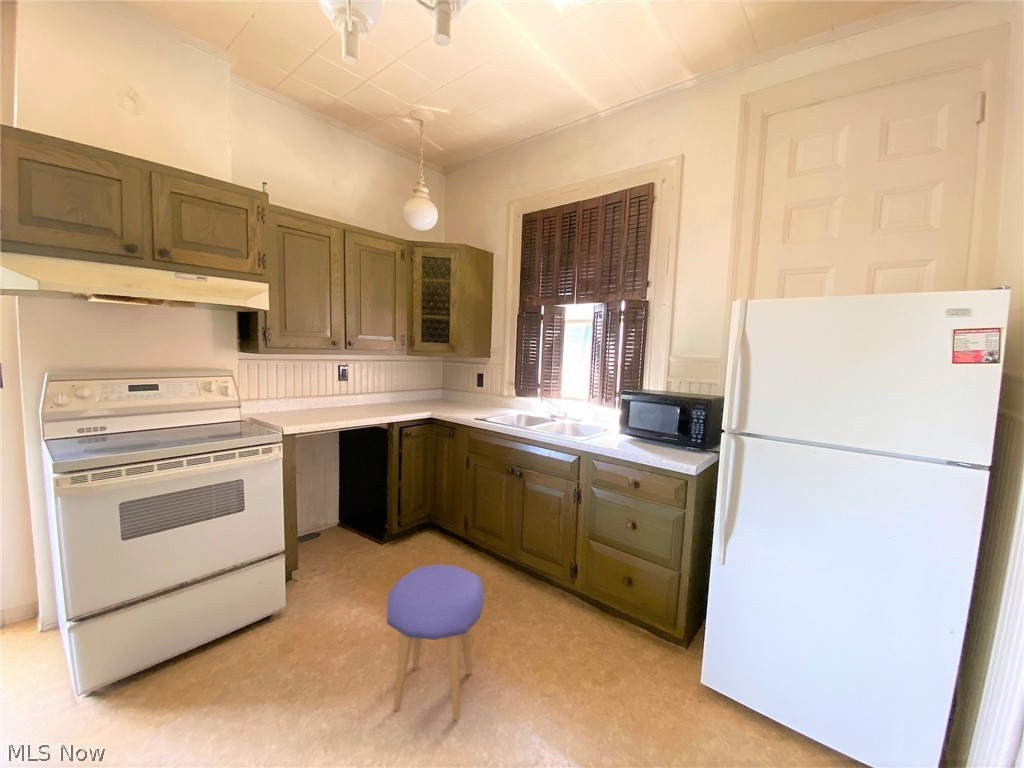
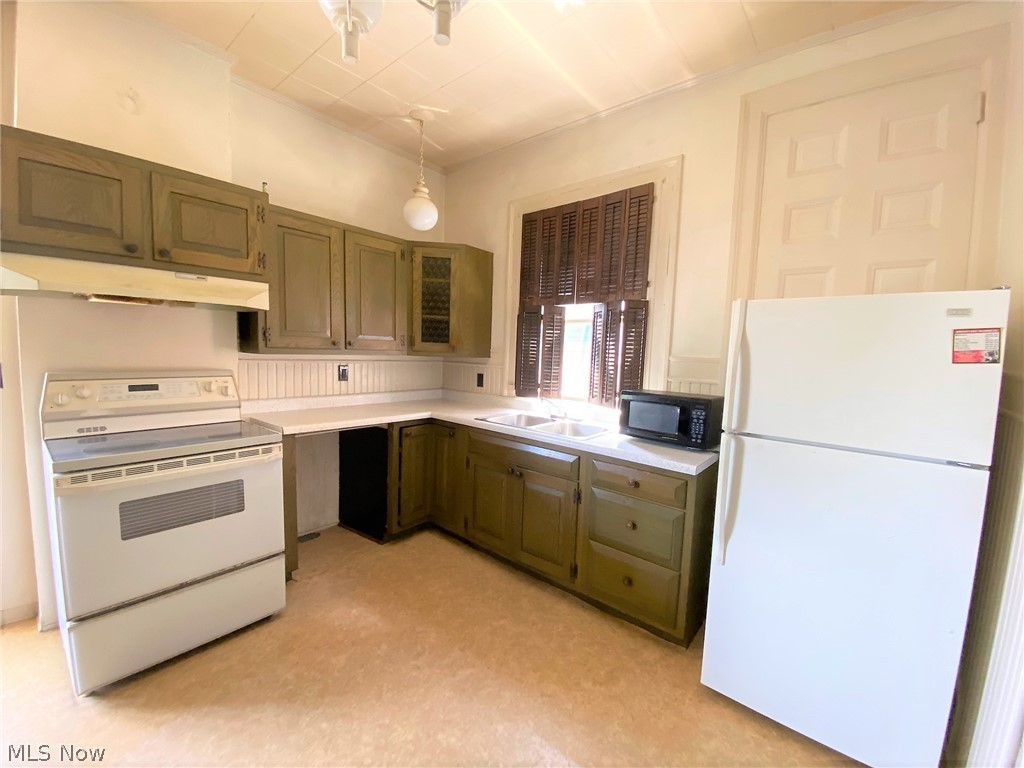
- stool [386,563,485,721]
